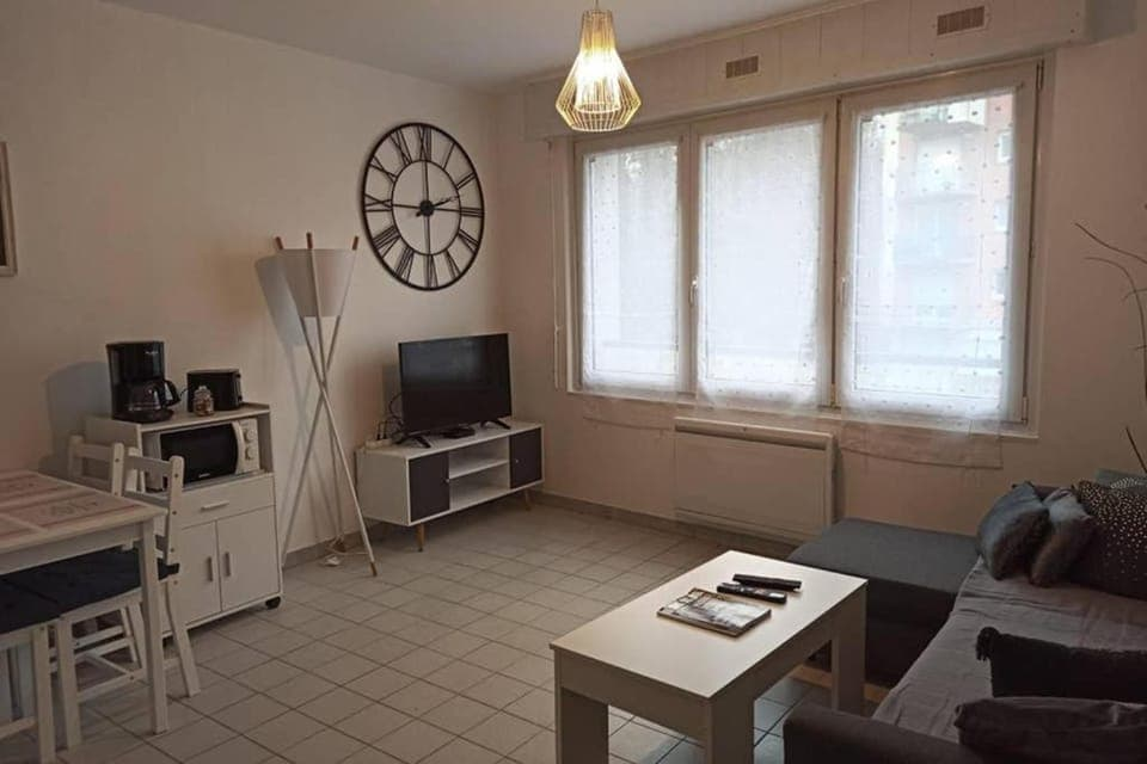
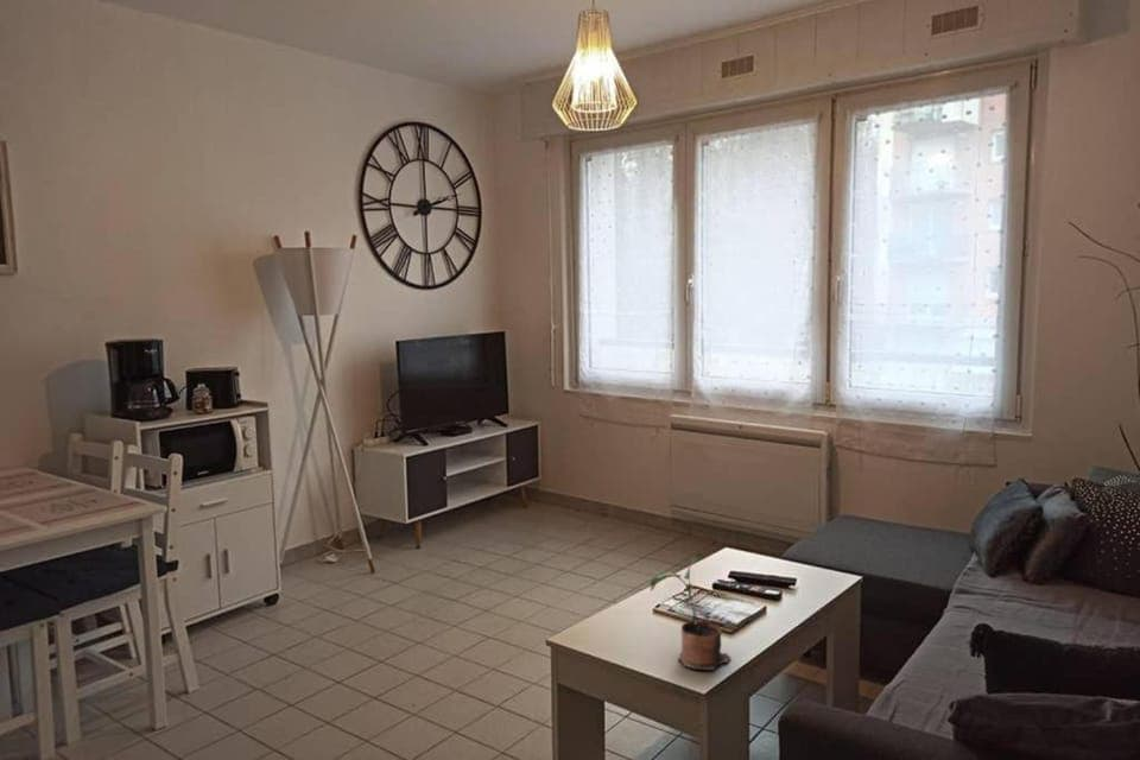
+ potted plant [650,552,733,671]
